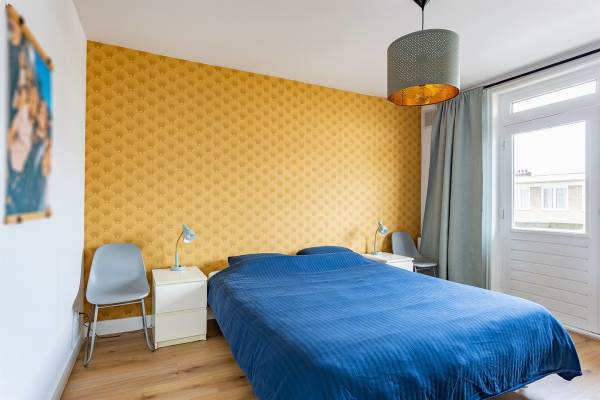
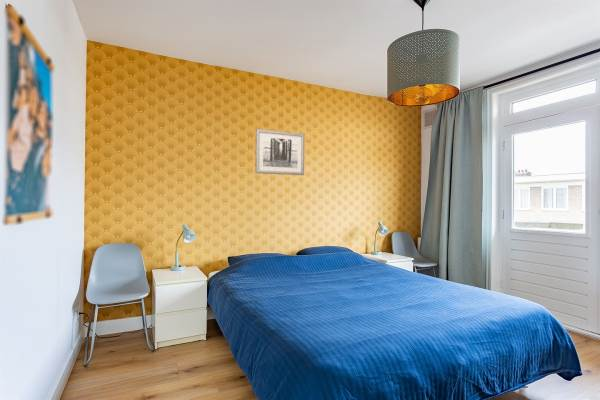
+ wall art [255,128,305,176]
